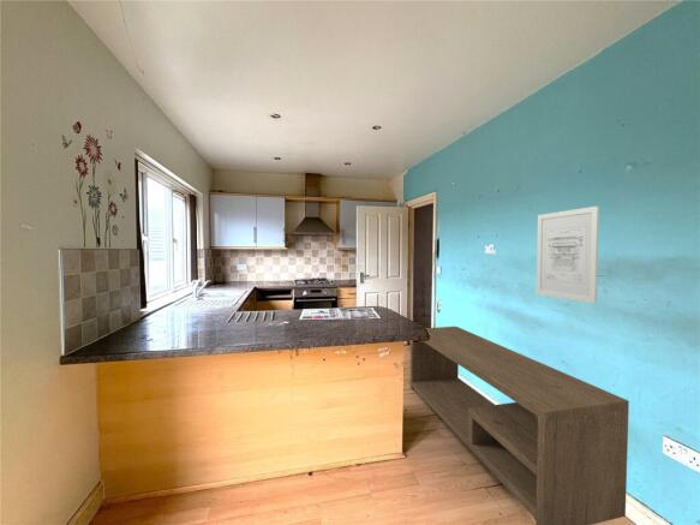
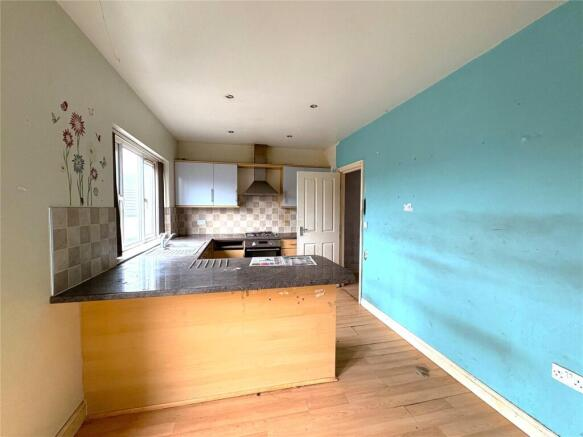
- wall art [536,205,600,305]
- media console [409,326,630,525]
